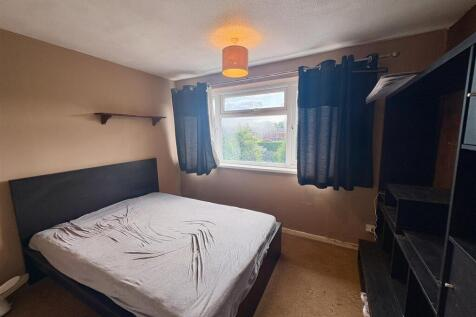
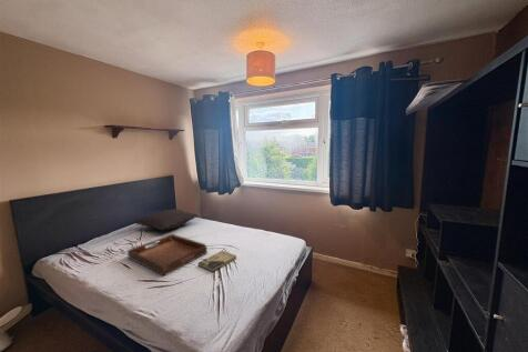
+ pillow [134,208,199,231]
+ book [197,250,237,273]
+ serving tray [126,233,209,278]
